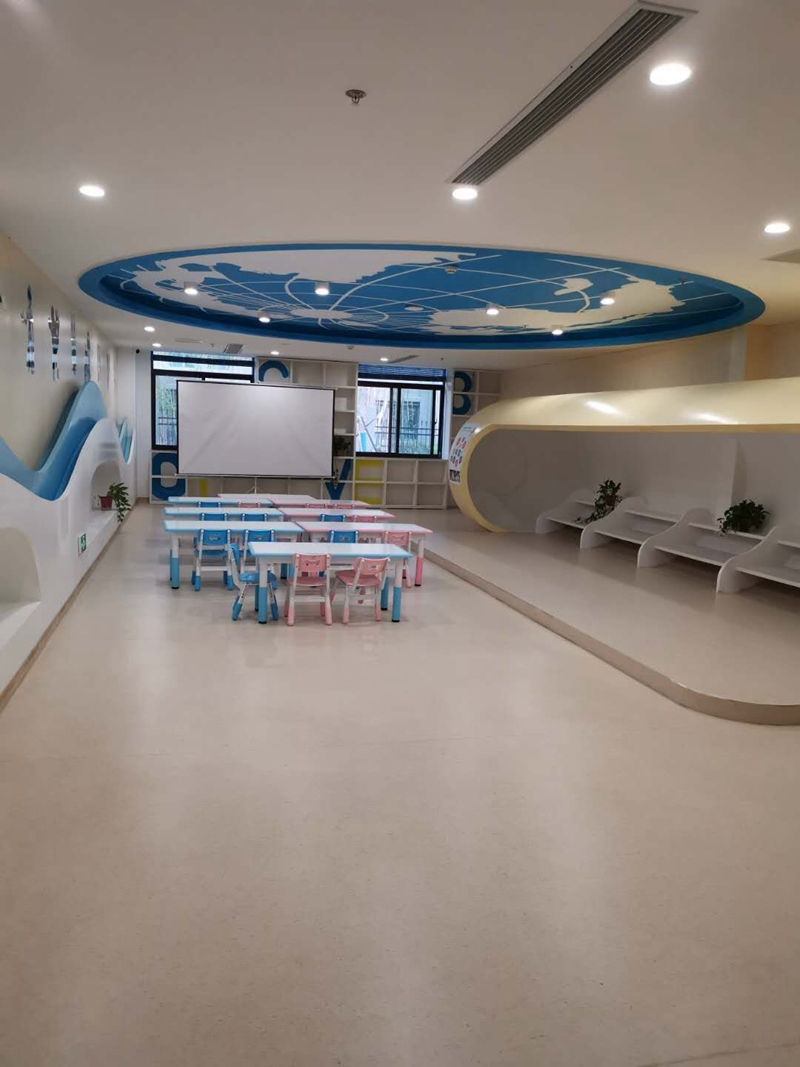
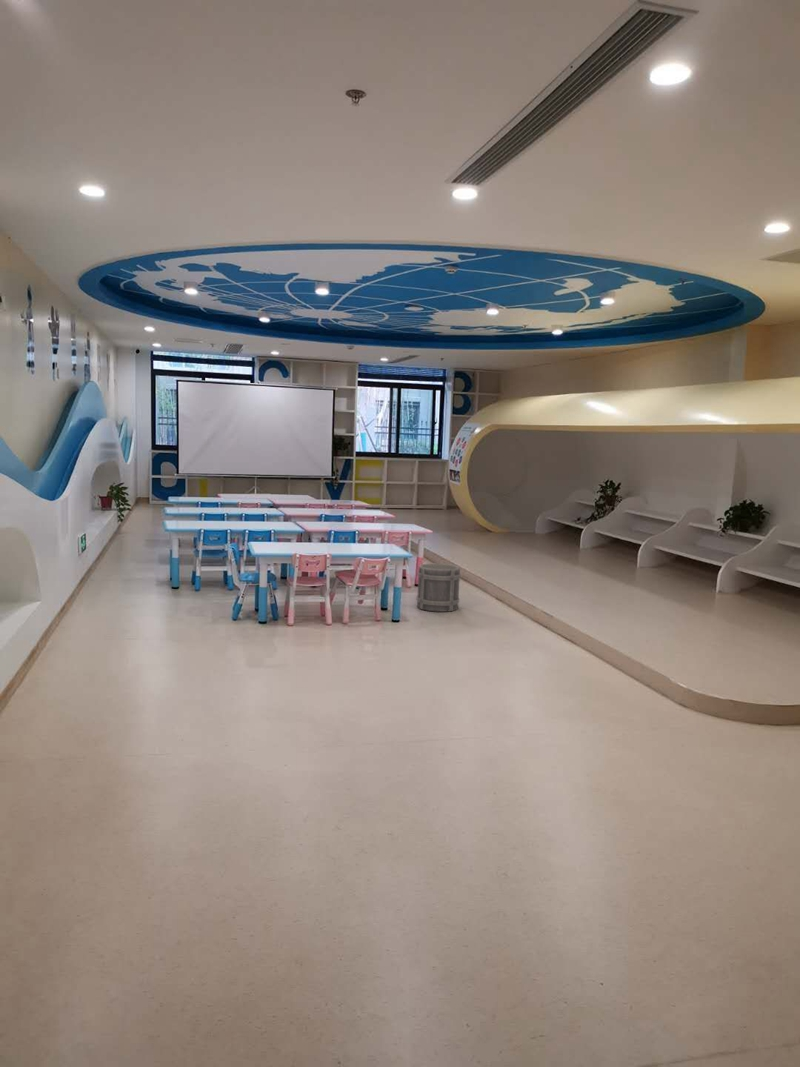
+ bucket [416,562,462,613]
